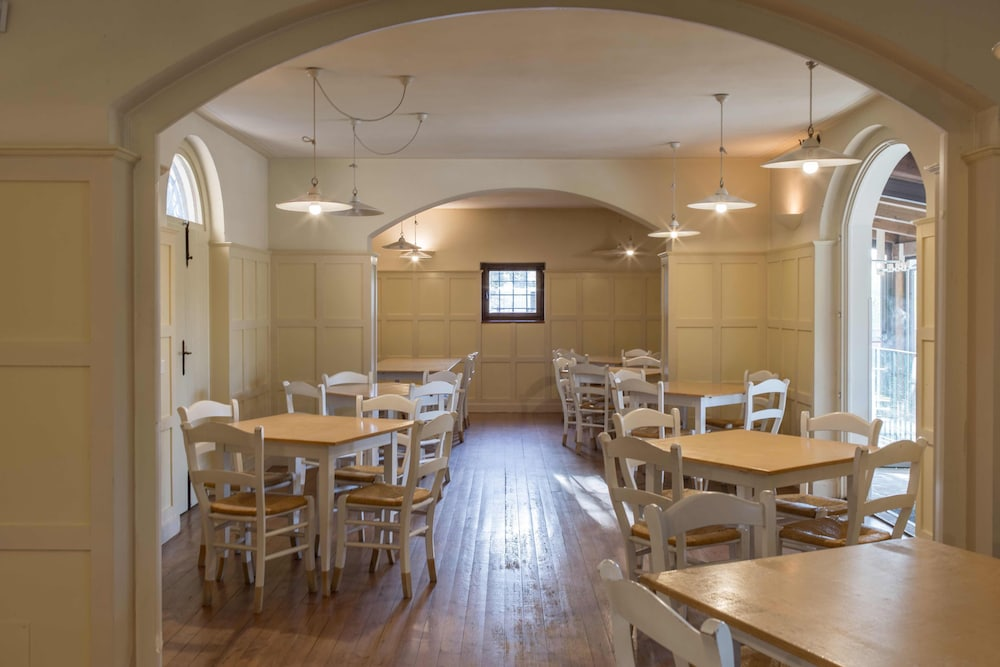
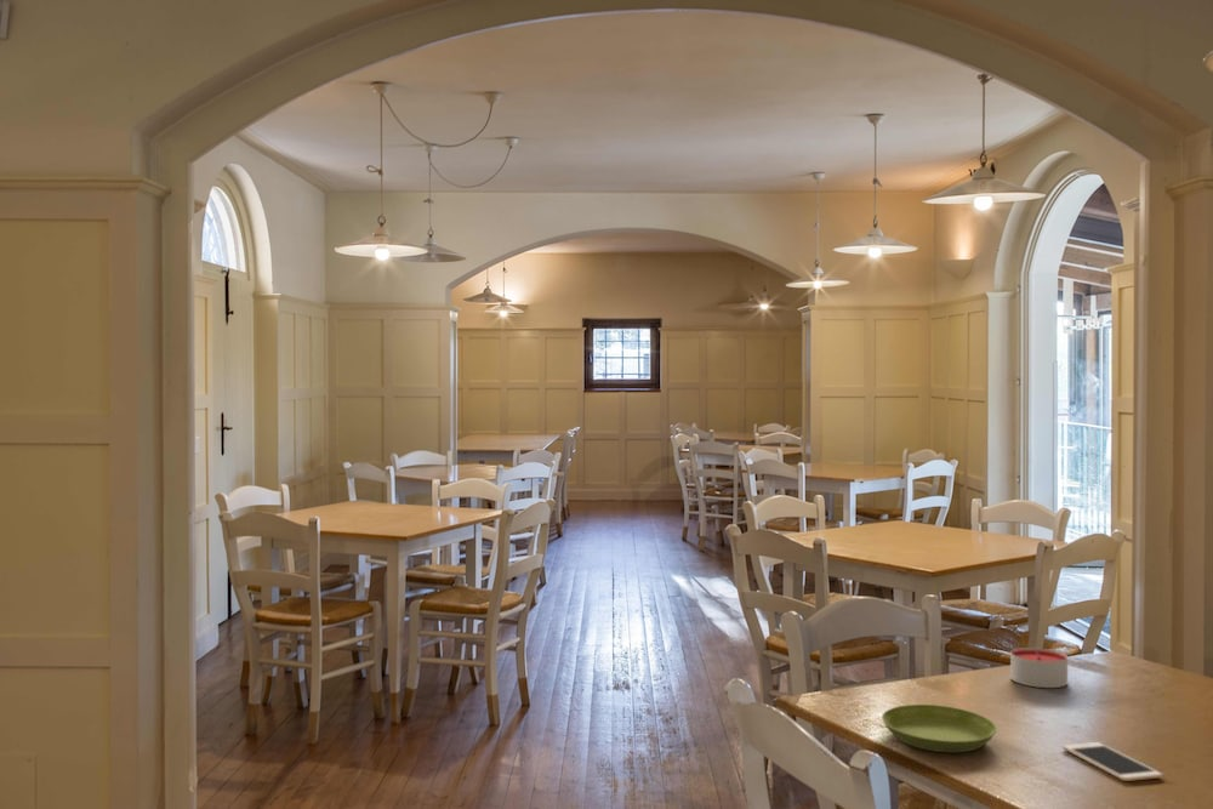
+ candle [1009,646,1069,689]
+ cell phone [1061,741,1163,782]
+ saucer [881,703,997,754]
